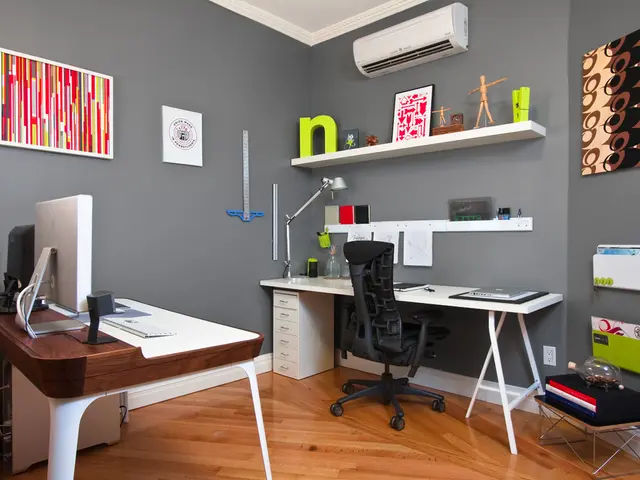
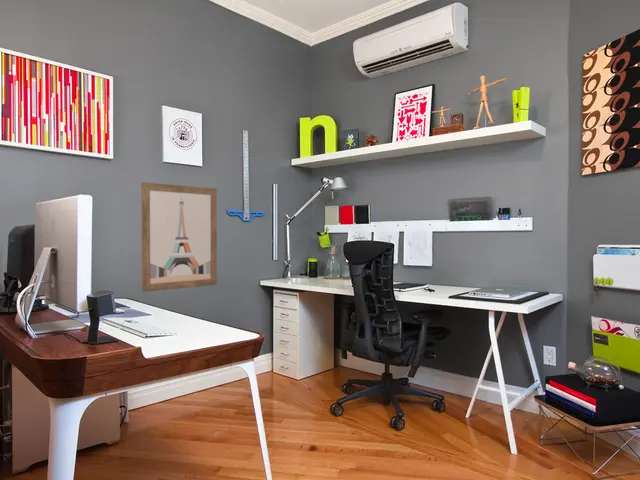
+ wall art [140,181,218,293]
